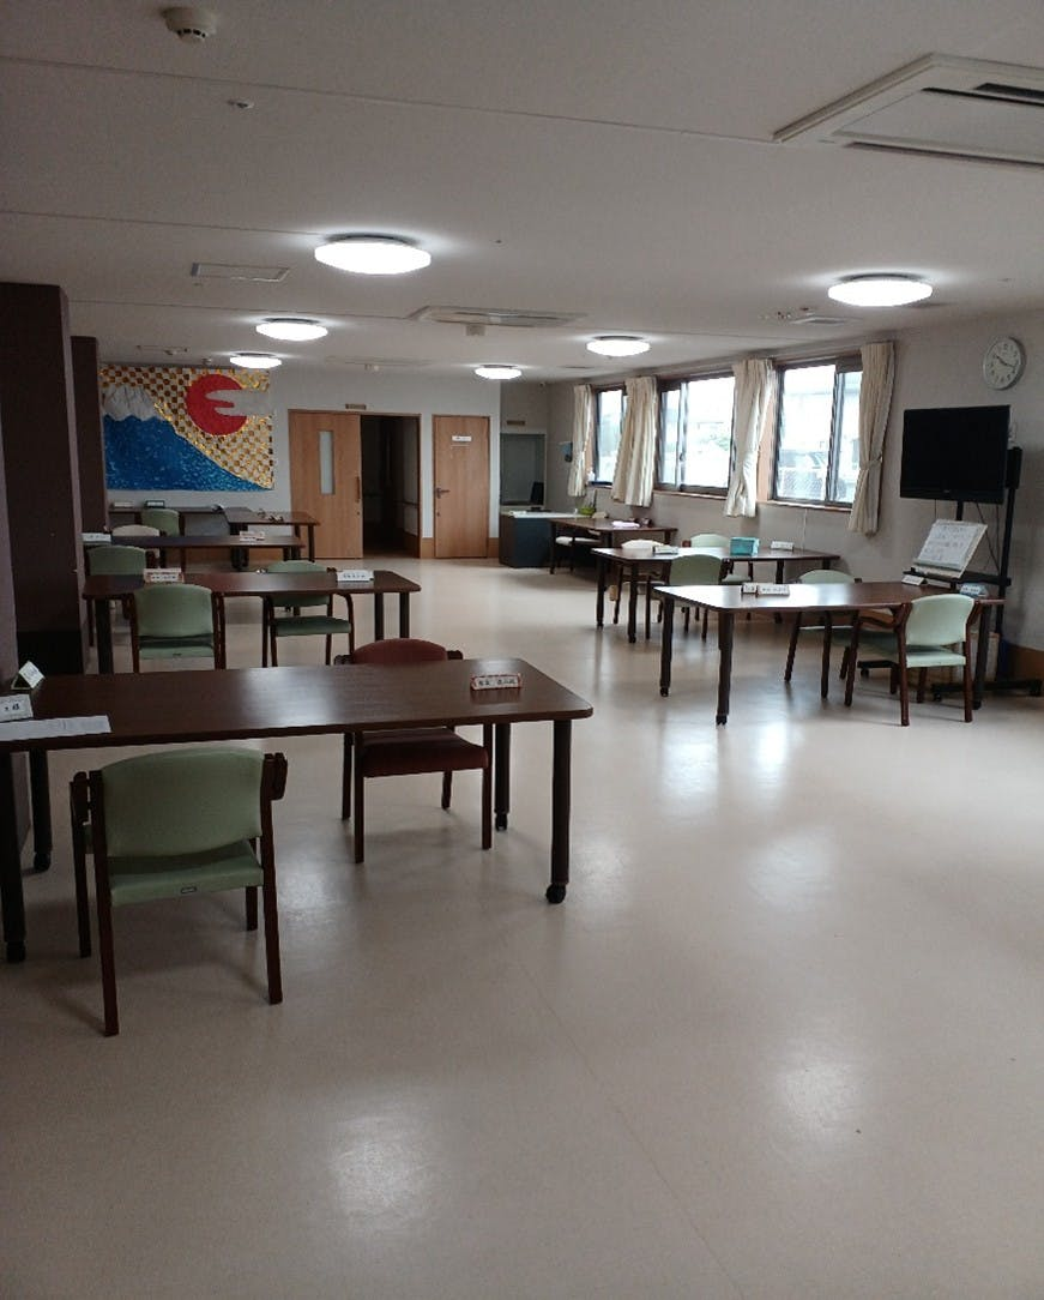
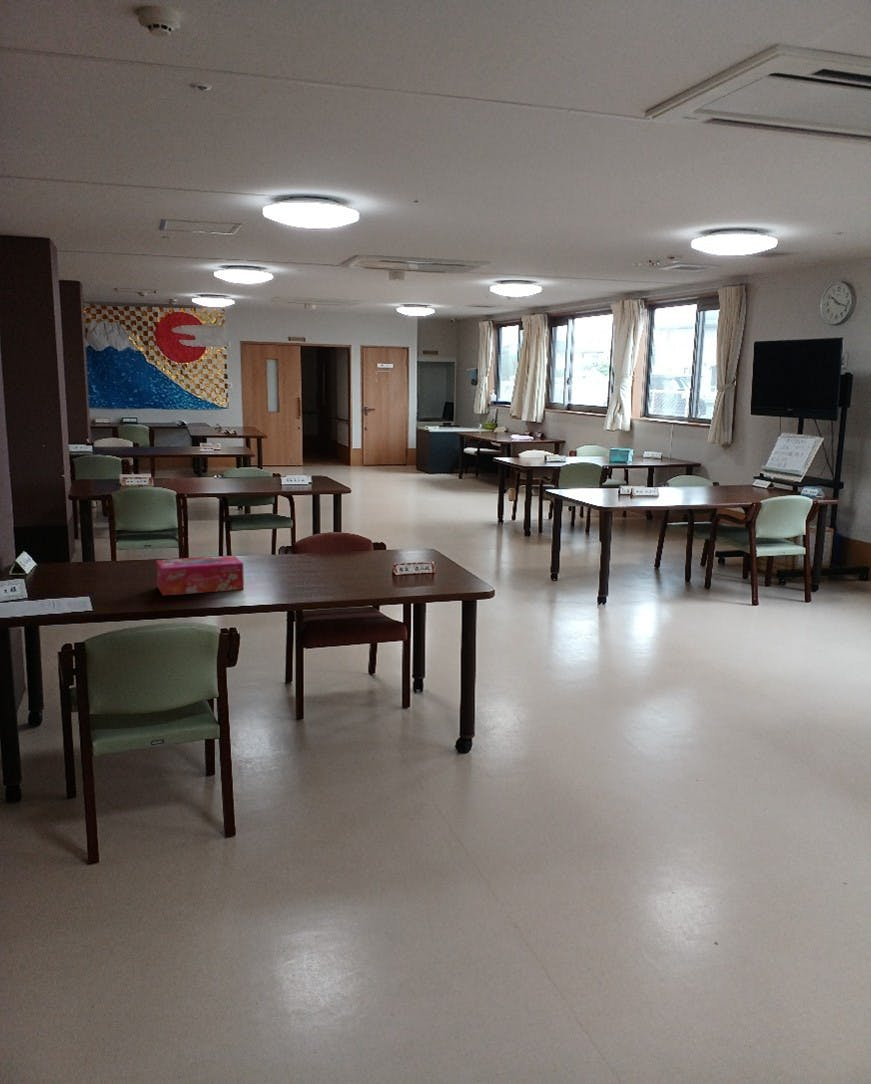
+ tissue box [155,555,245,597]
